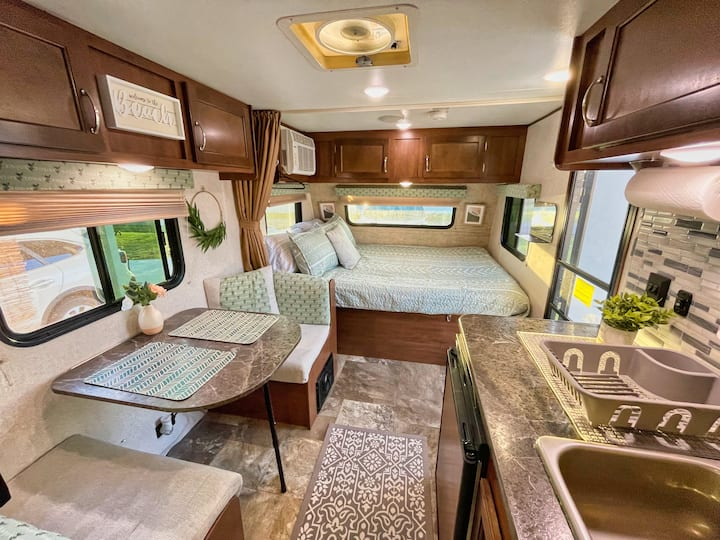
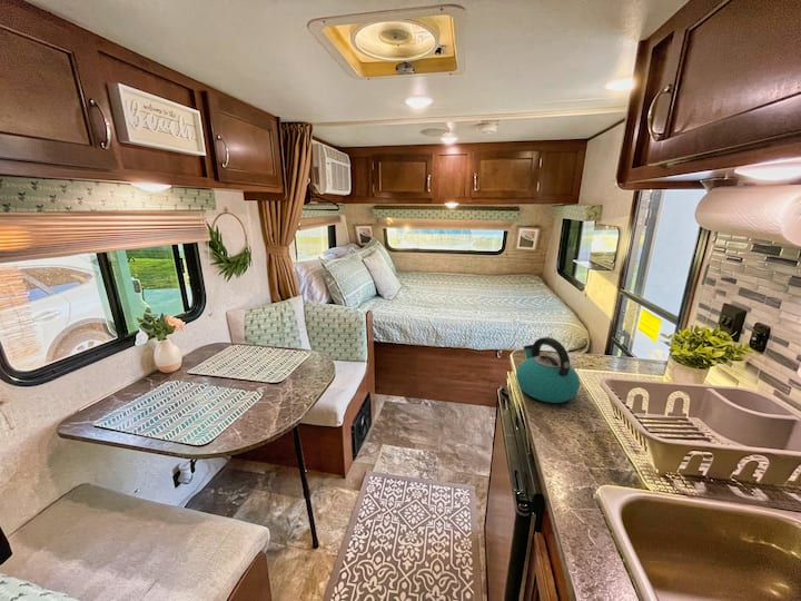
+ kettle [515,336,581,404]
